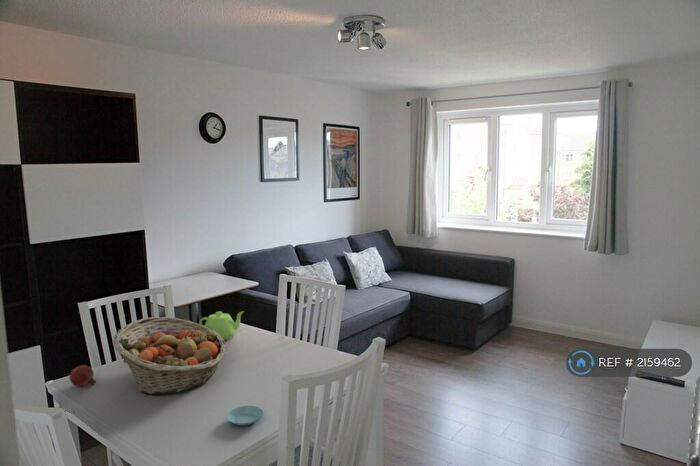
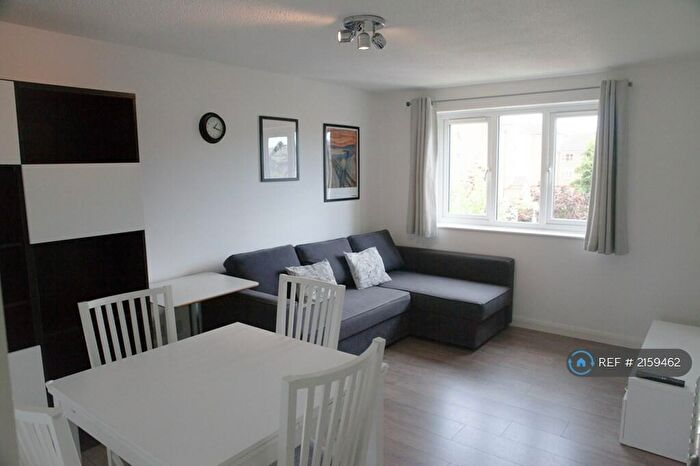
- fruit [69,364,97,388]
- saucer [226,405,264,426]
- teapot [199,310,245,341]
- fruit basket [112,316,227,396]
